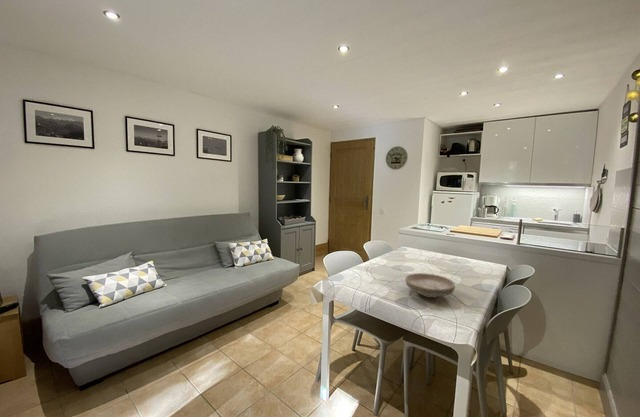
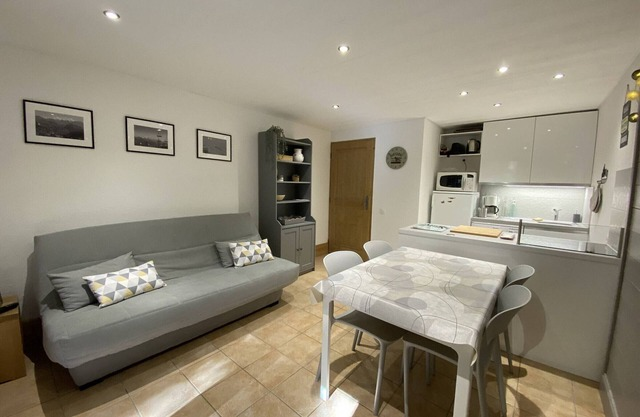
- bowl [404,272,456,299]
